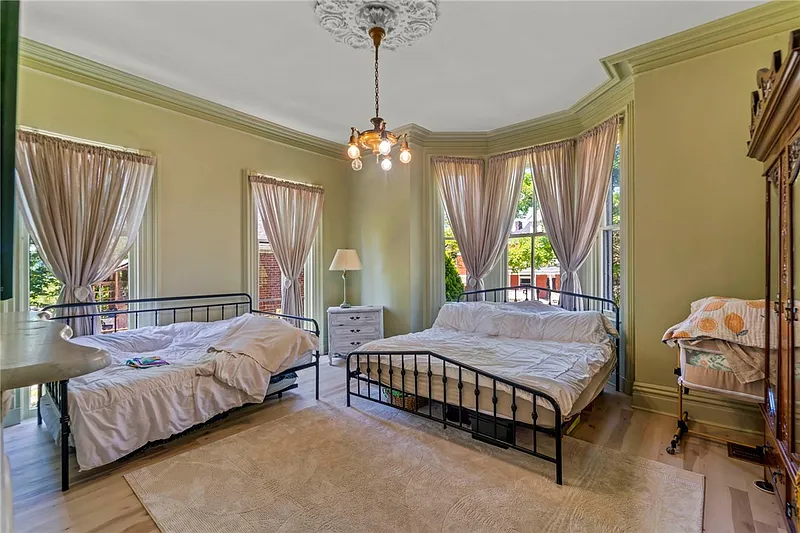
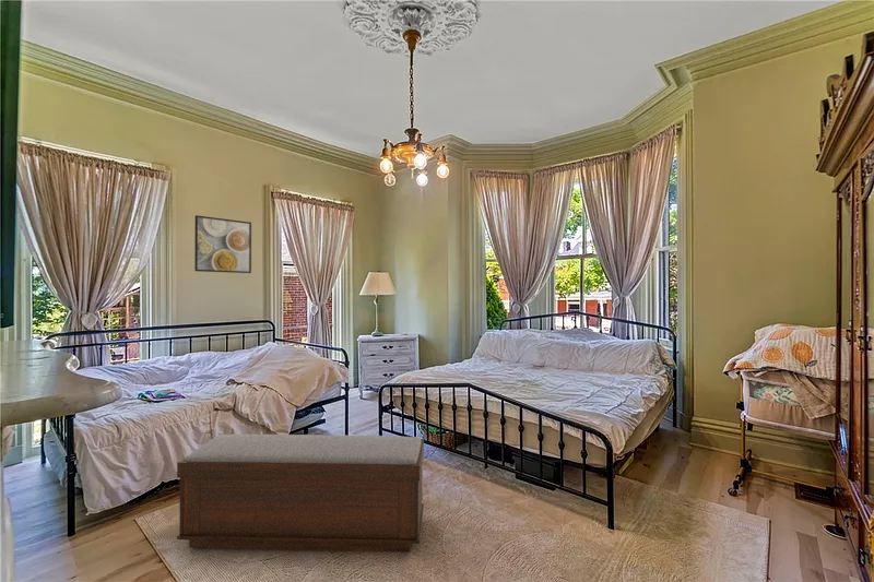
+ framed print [193,214,252,274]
+ bench [176,433,425,553]
